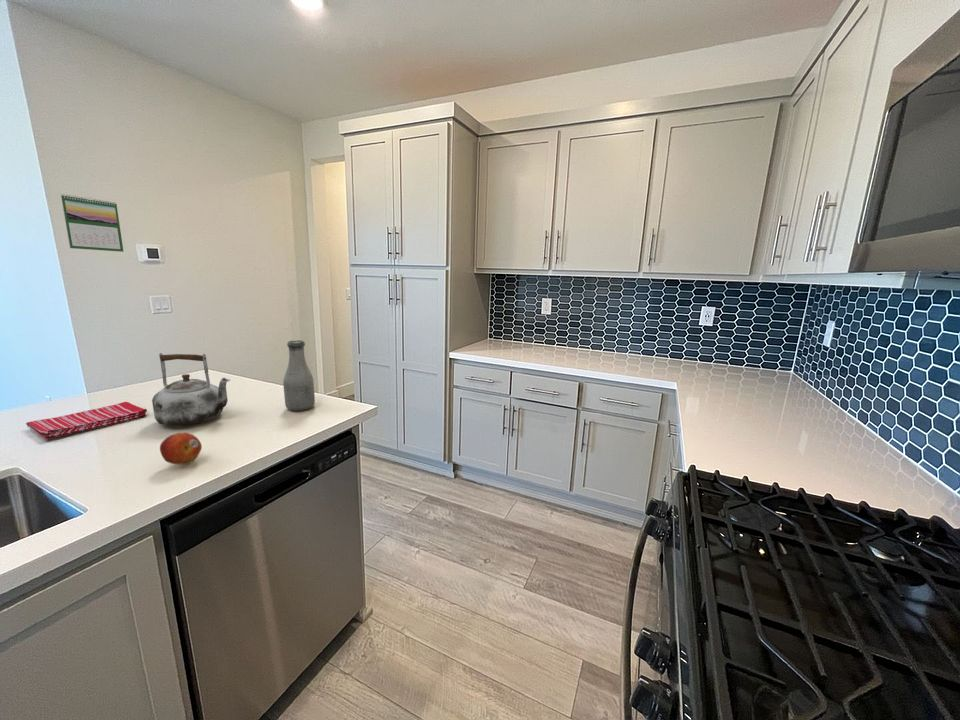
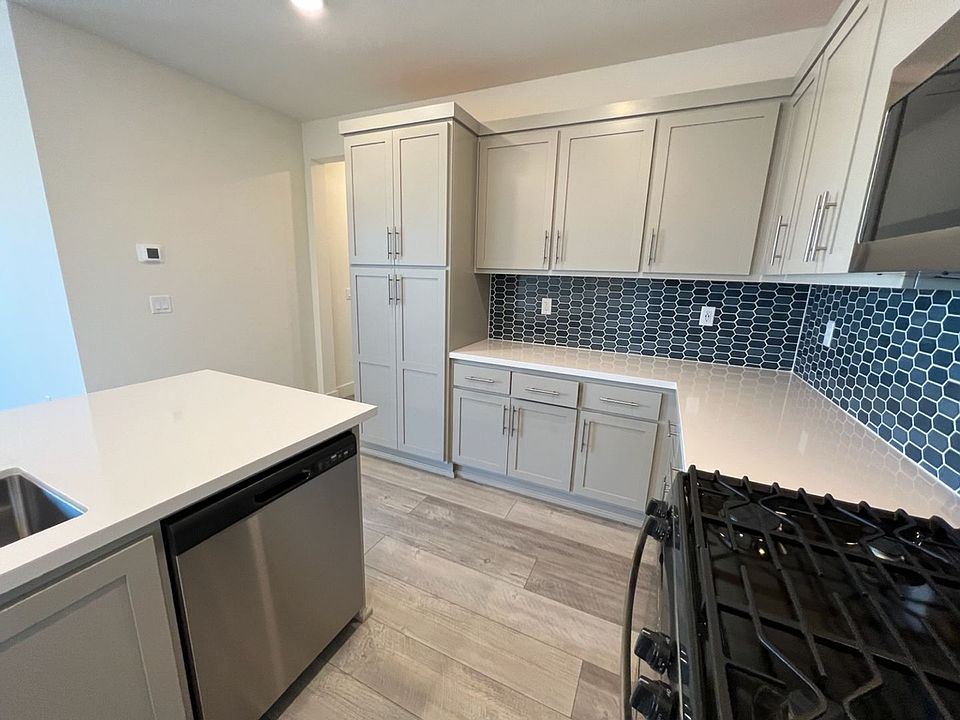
- fruit [159,432,203,466]
- bottle [282,339,316,412]
- kettle [151,352,231,427]
- dish towel [25,401,148,440]
- calendar [60,193,124,253]
